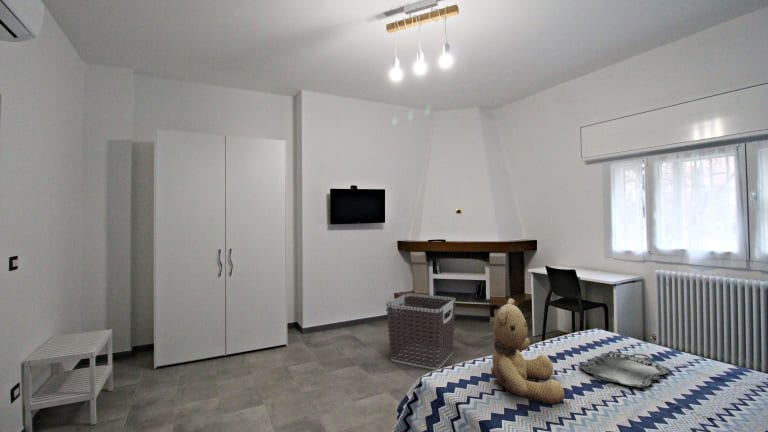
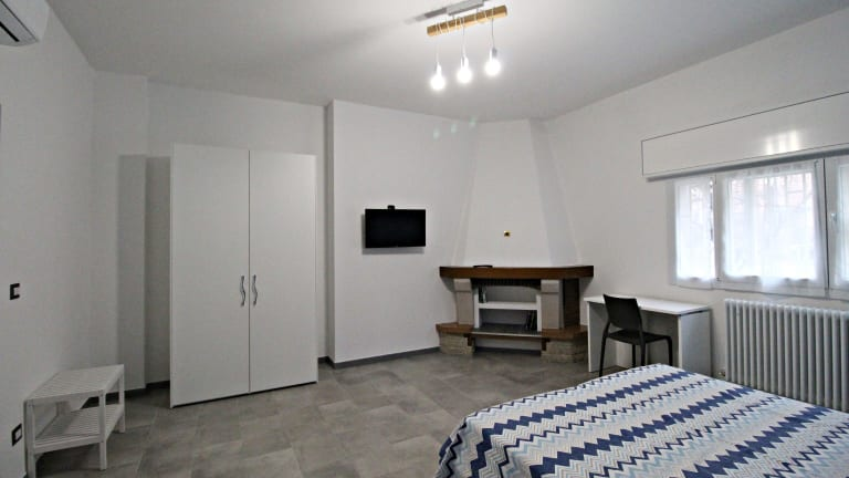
- serving tray [578,351,670,389]
- clothes hamper [385,292,457,371]
- teddy bear [490,298,565,406]
